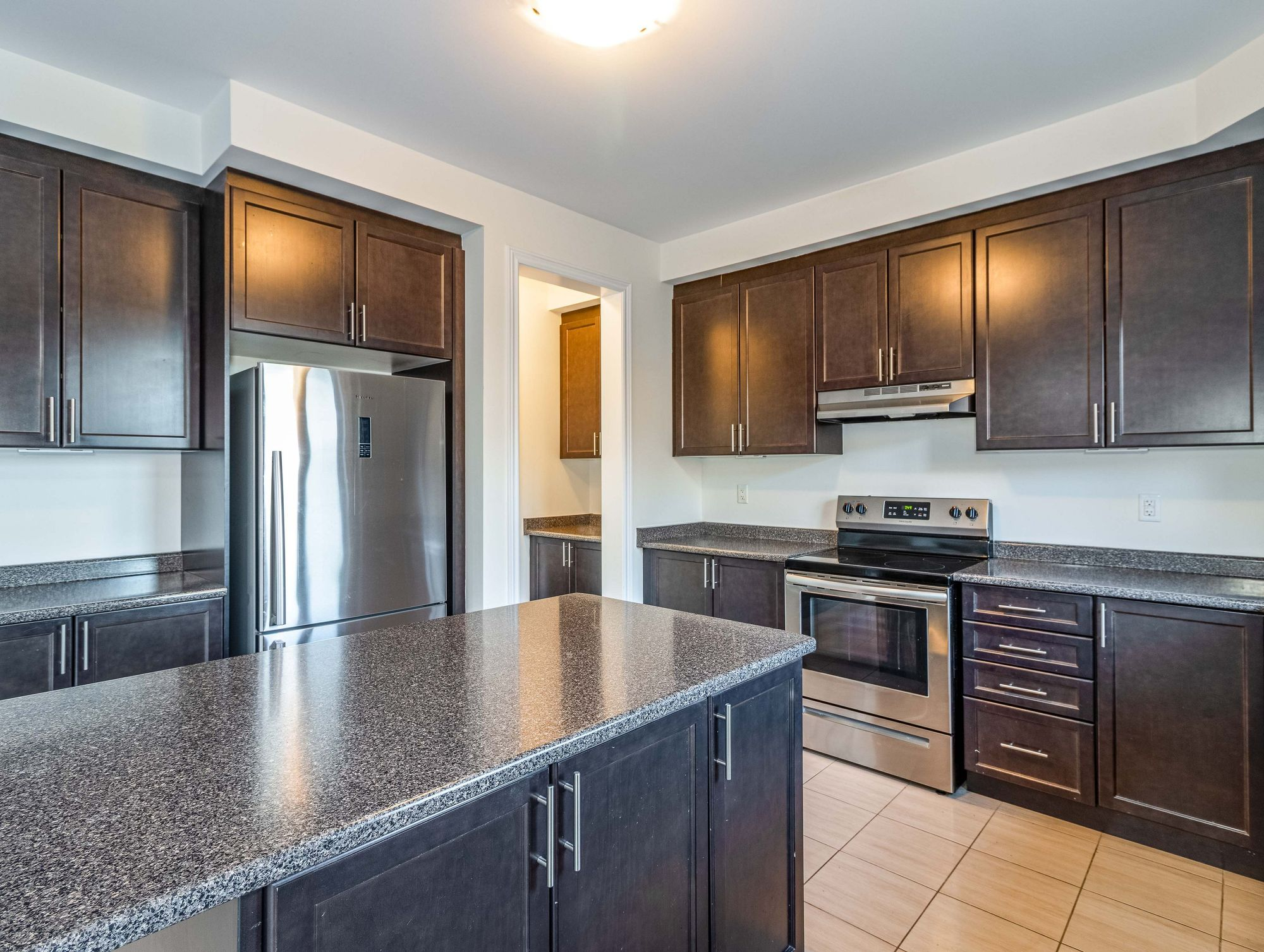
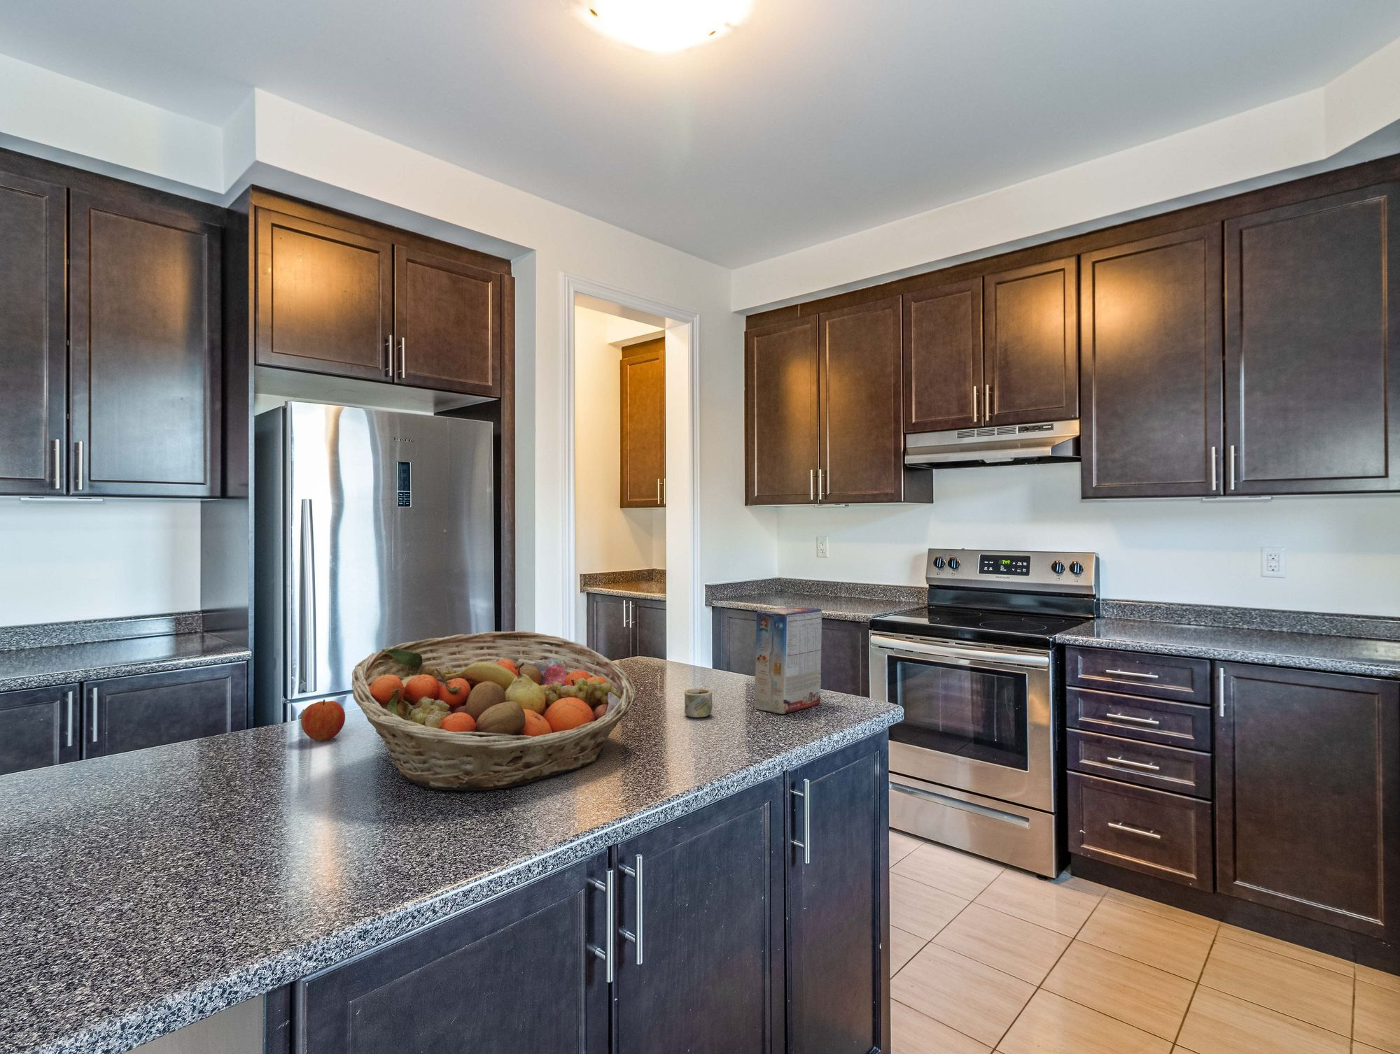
+ cereal box [683,606,823,719]
+ apple [300,699,346,742]
+ fruit basket [351,631,637,792]
